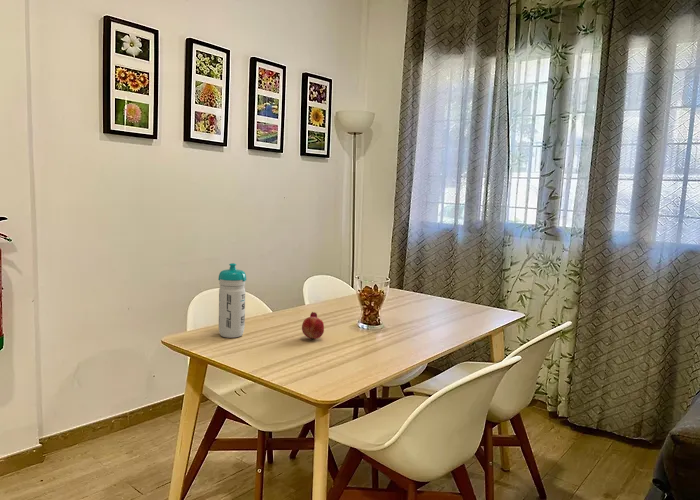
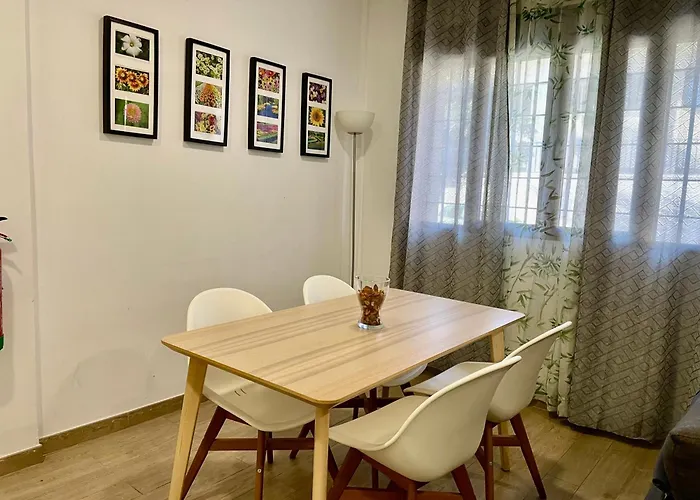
- water bottle [217,262,247,339]
- fruit [301,311,325,341]
